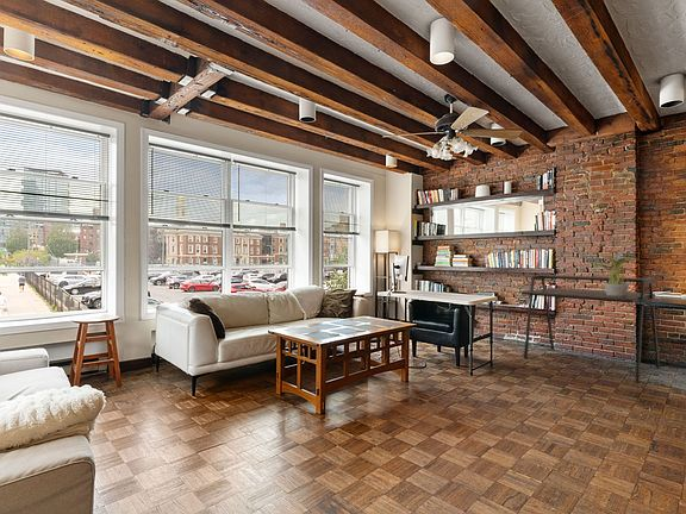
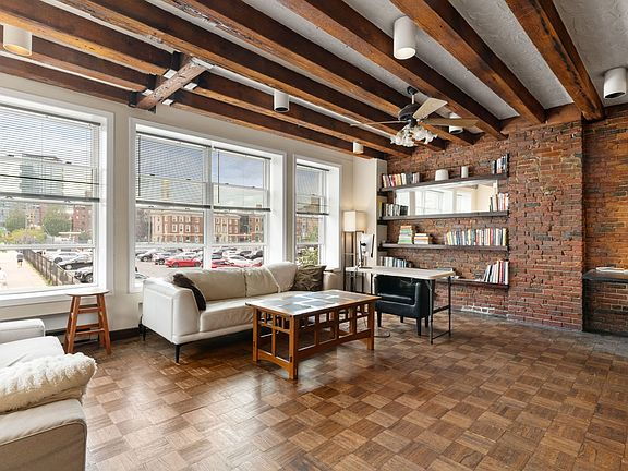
- potted plant [588,257,646,296]
- desk [519,274,661,383]
